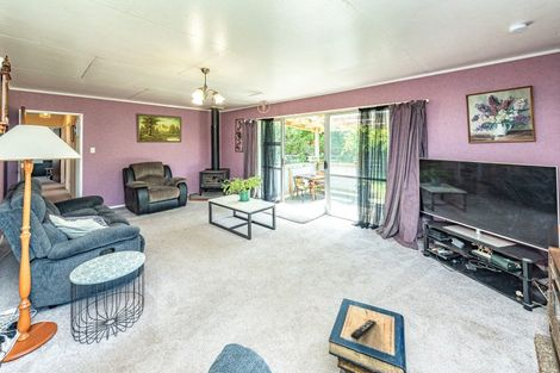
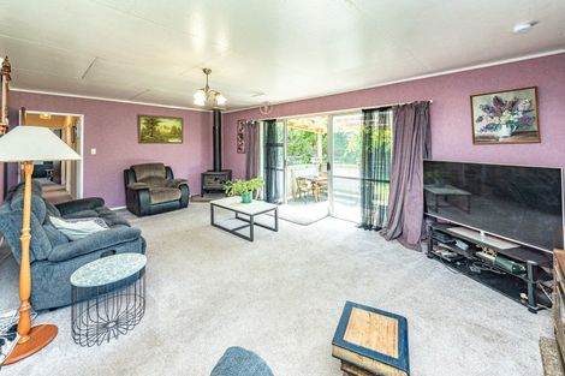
- remote control [349,318,377,341]
